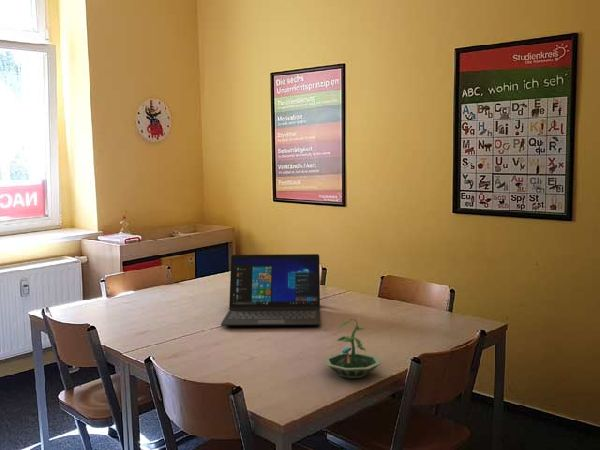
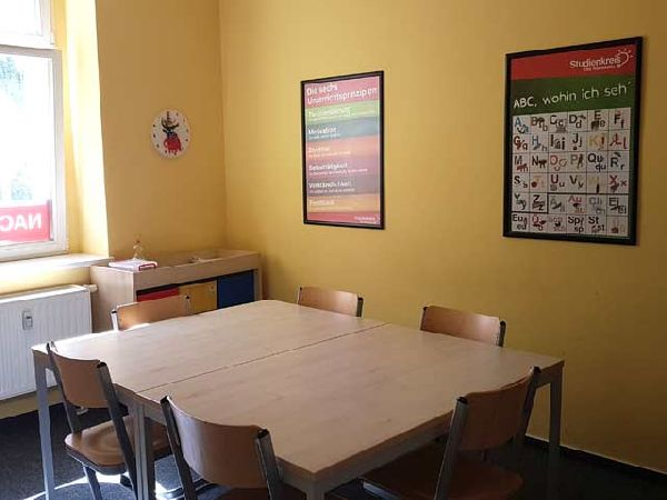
- terrarium [324,318,382,380]
- laptop [220,253,321,327]
